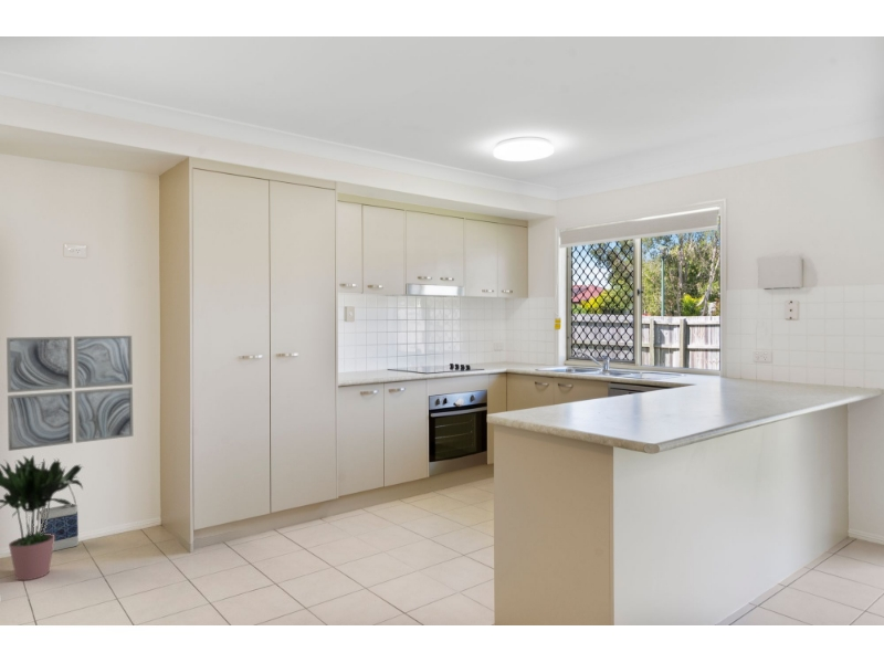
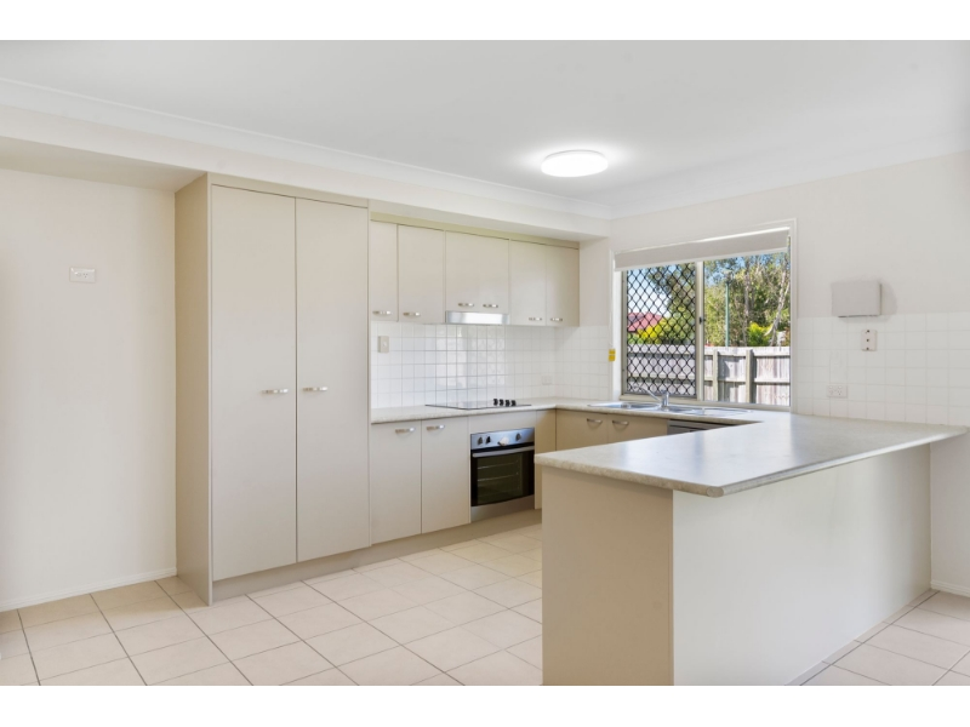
- potted plant [0,454,84,581]
- bag [39,485,80,552]
- wall art [6,335,135,452]
